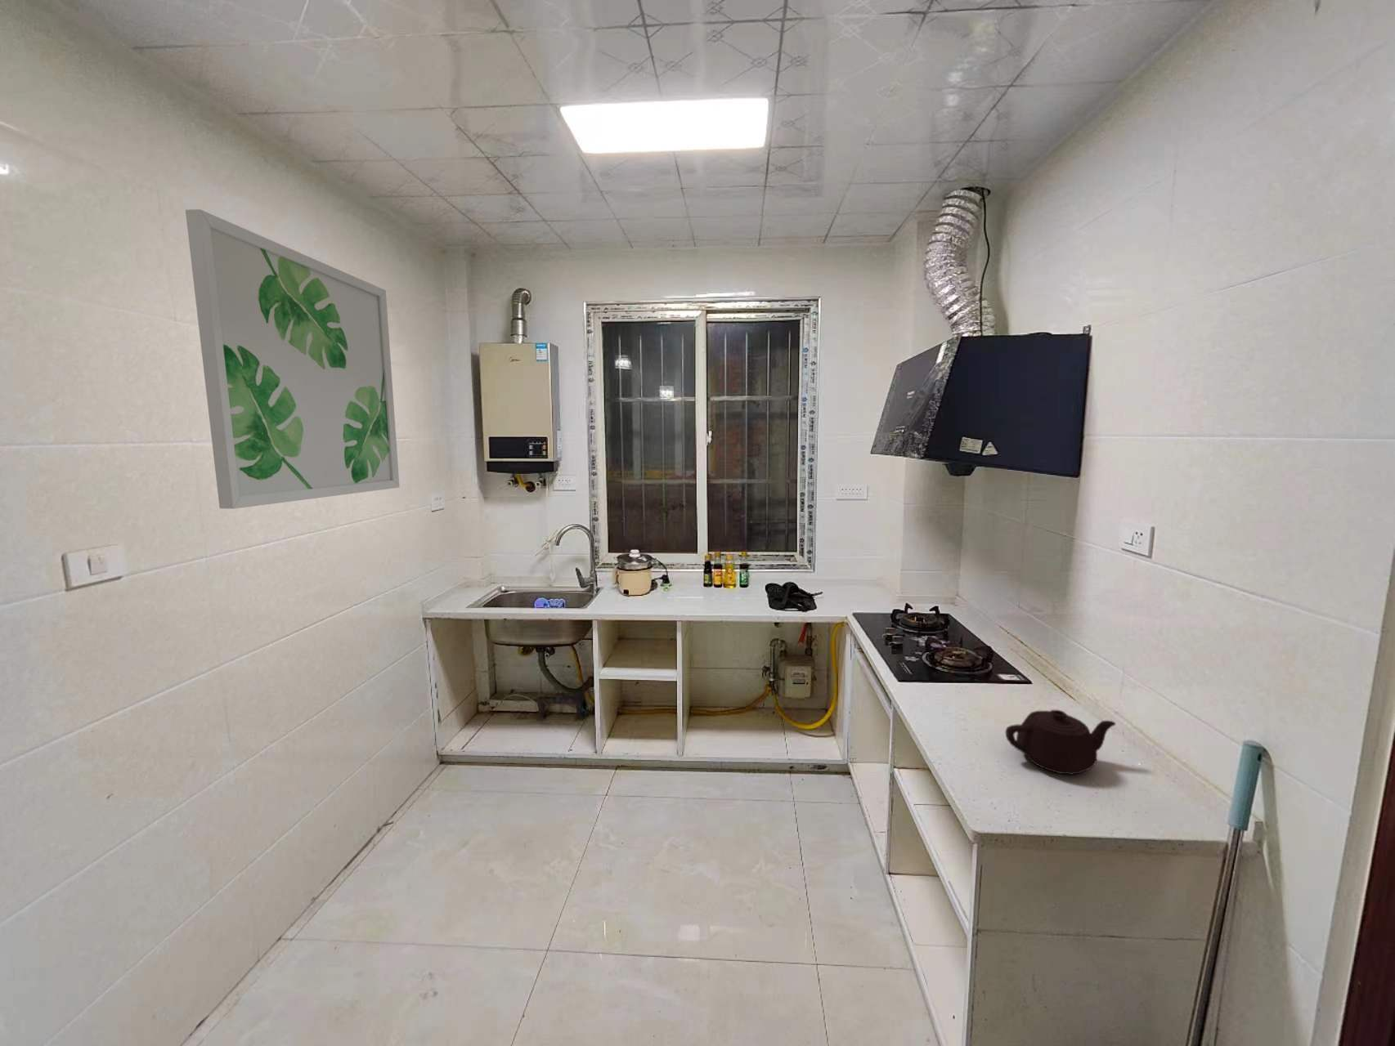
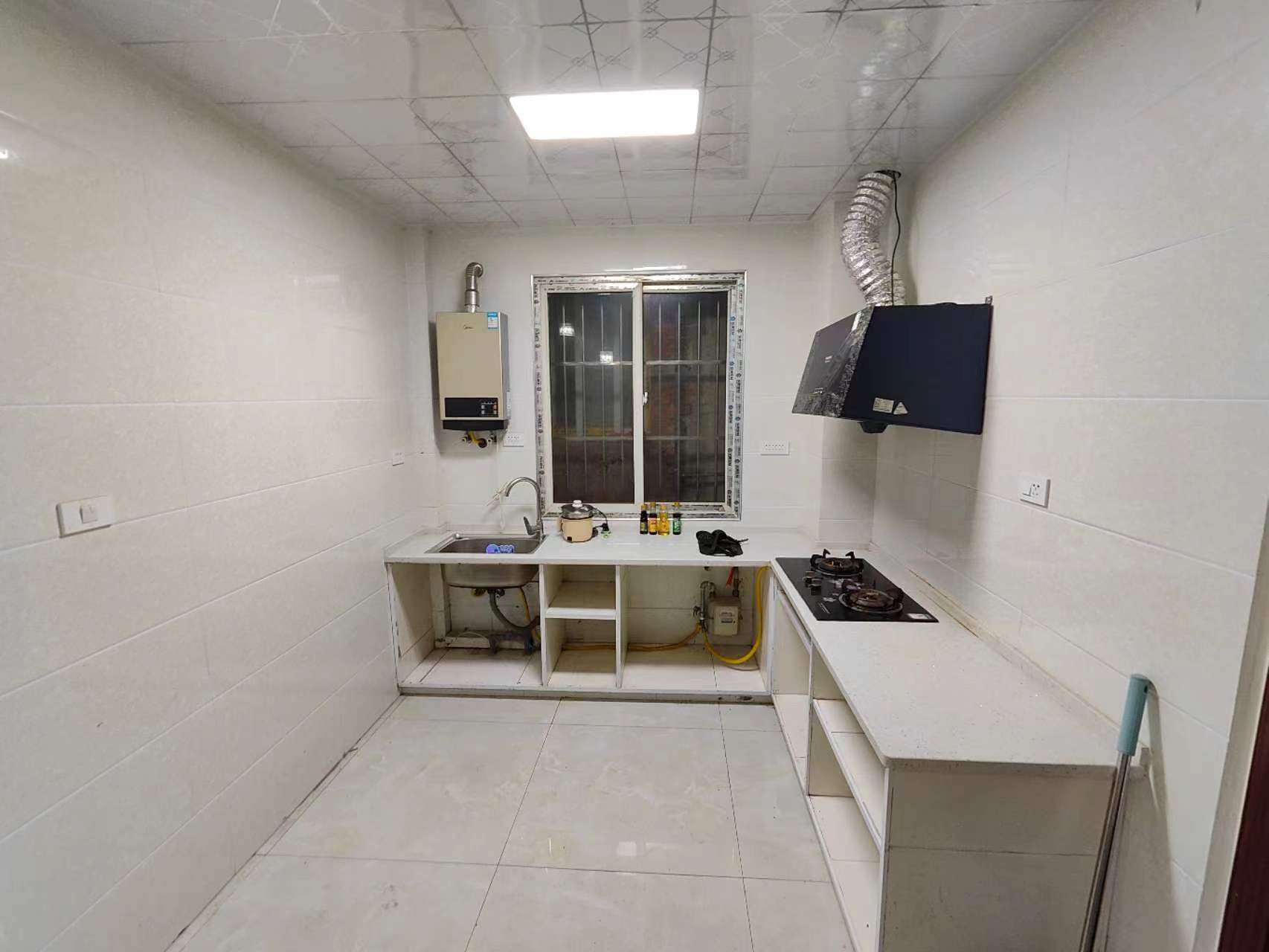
- teapot [1005,710,1116,776]
- wall art [185,209,400,510]
